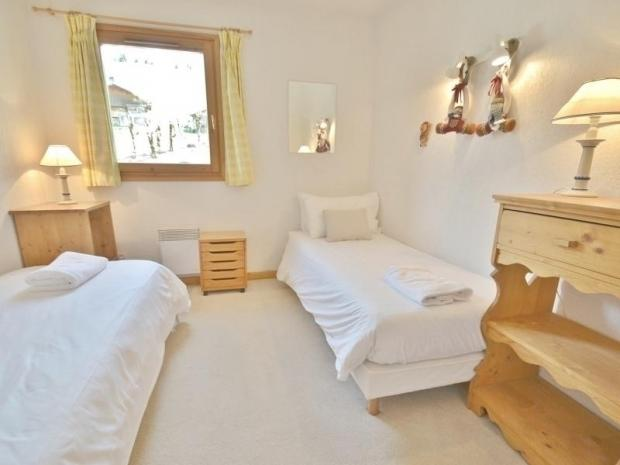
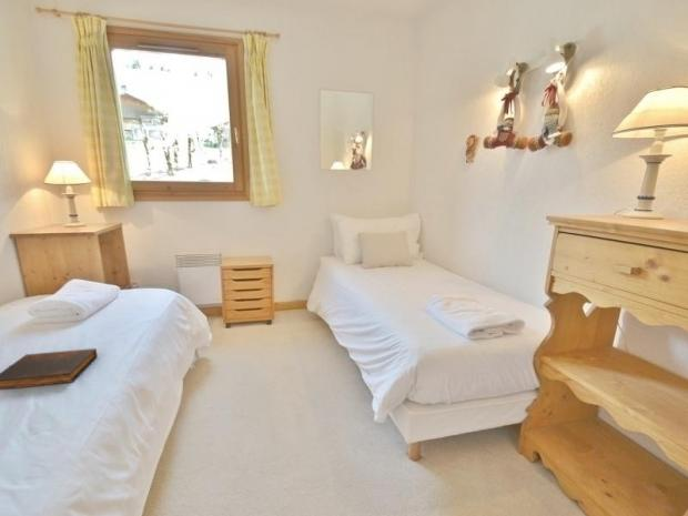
+ book [0,347,99,391]
